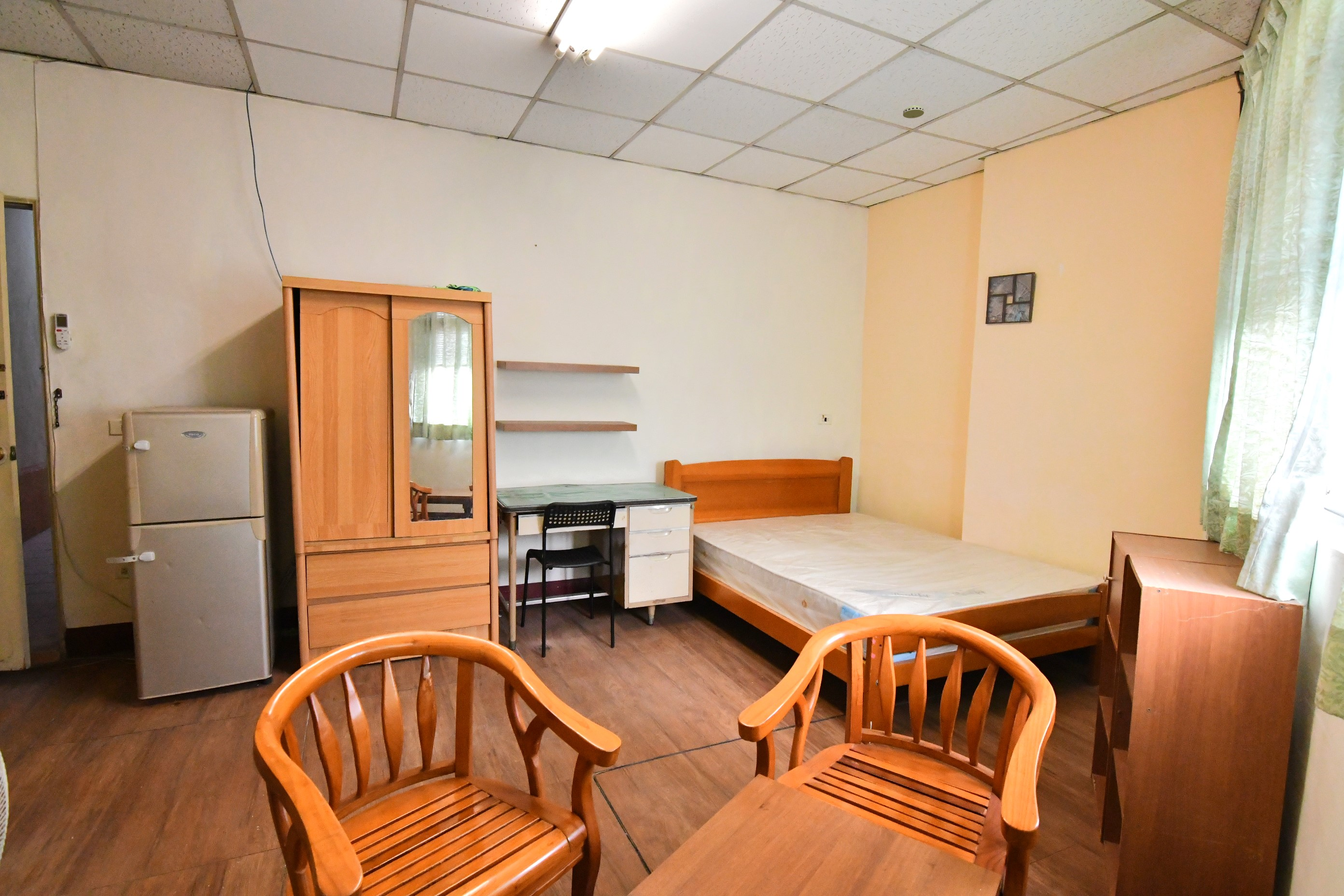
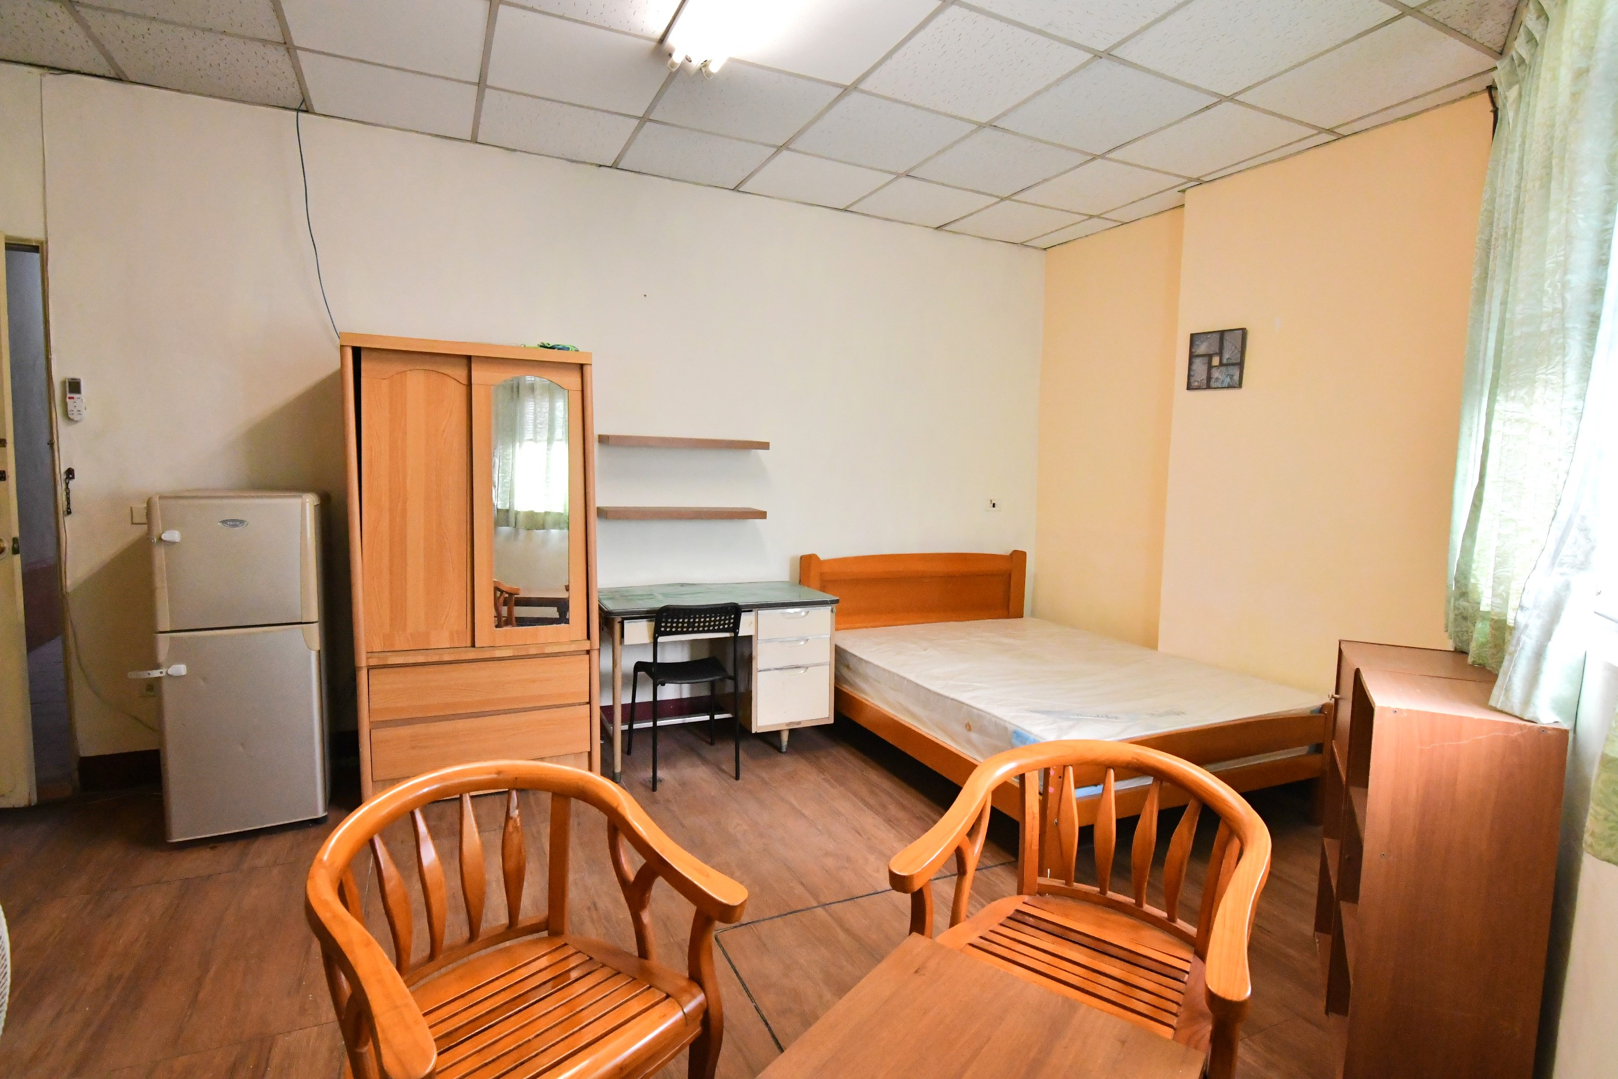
- smoke detector [903,105,924,119]
